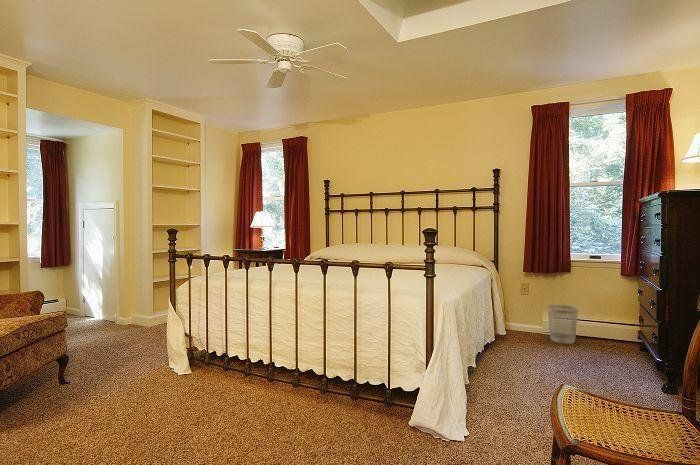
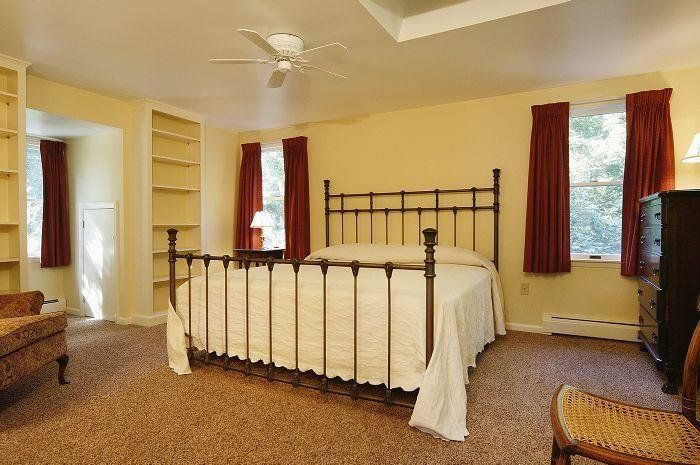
- wastebasket [547,304,579,345]
